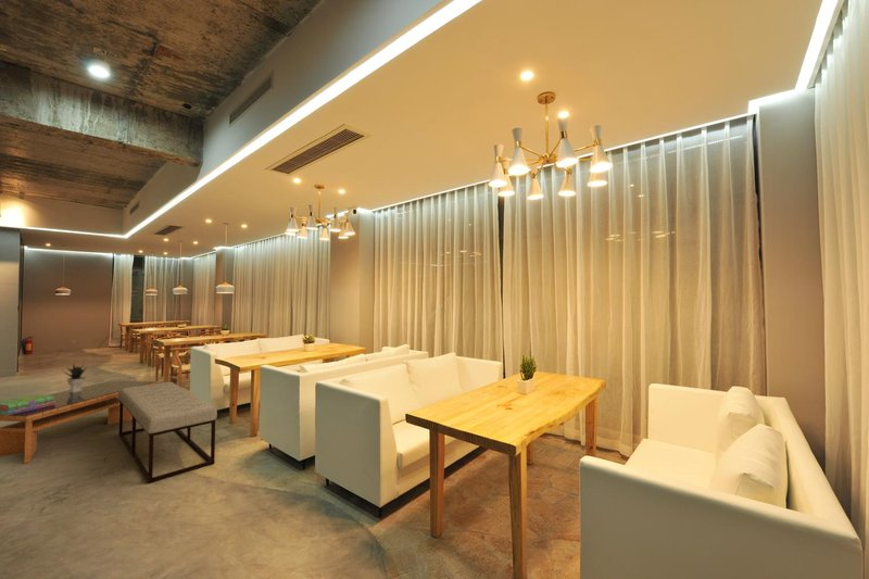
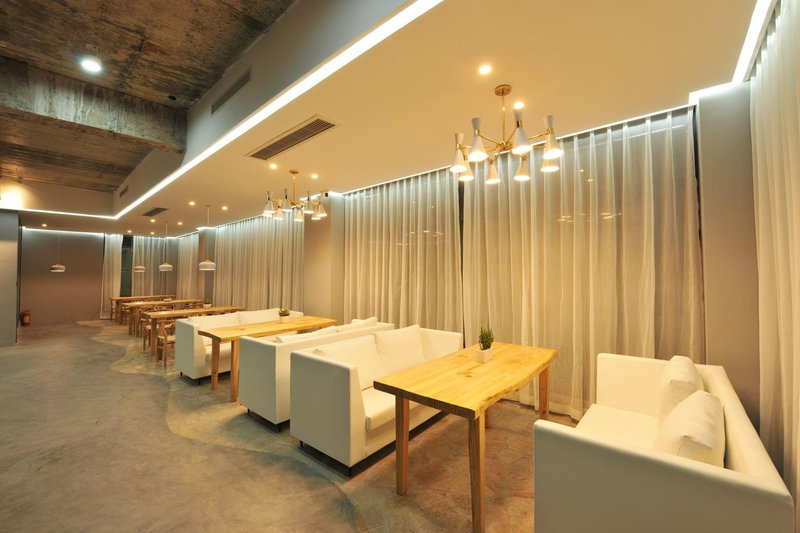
- coffee table [0,379,158,465]
- bench [117,381,218,484]
- stack of books [0,393,55,416]
- potted plant [61,363,88,392]
